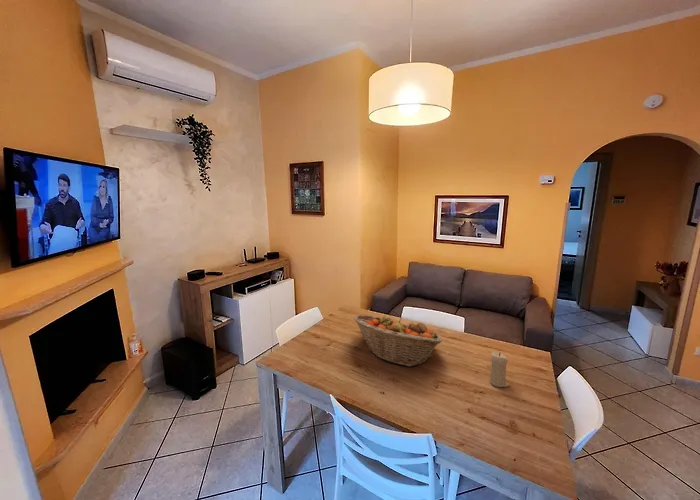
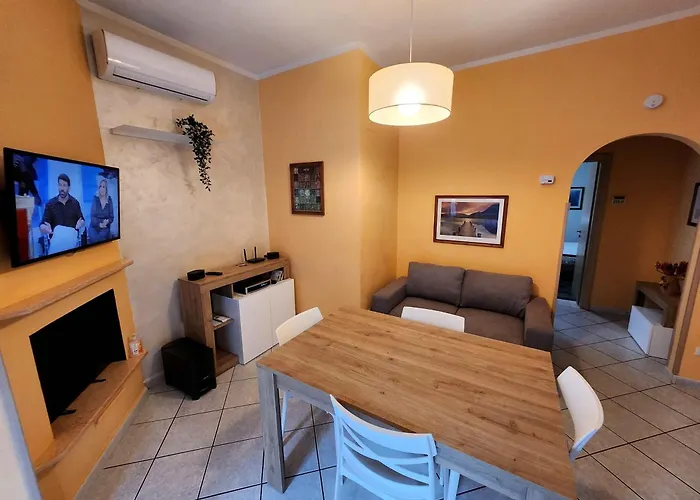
- candle [489,351,510,388]
- fruit basket [352,314,443,368]
